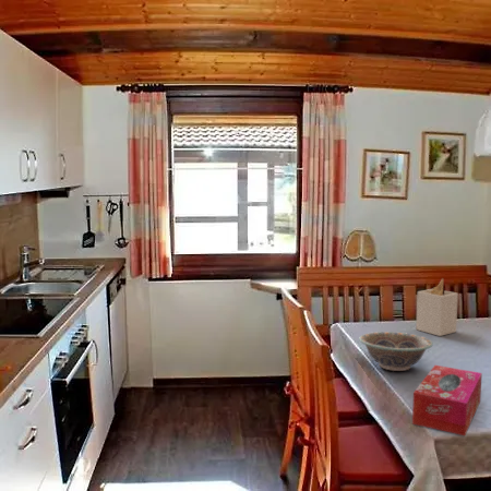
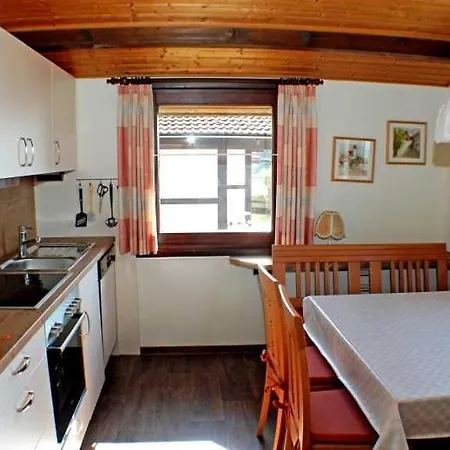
- decorative bowl [358,331,434,372]
- utensil holder [415,277,459,337]
- tissue box [411,364,483,436]
